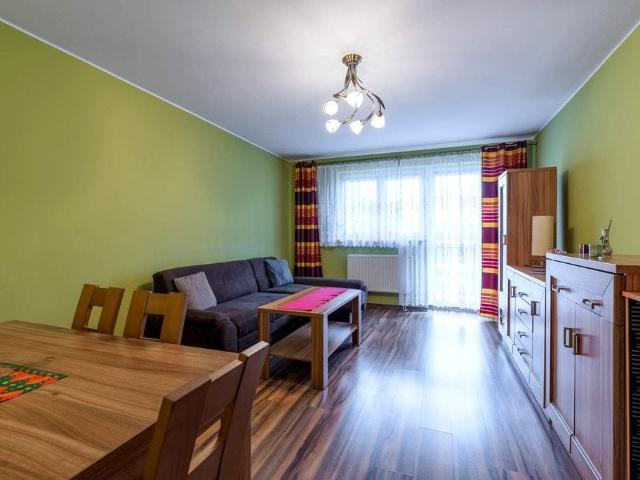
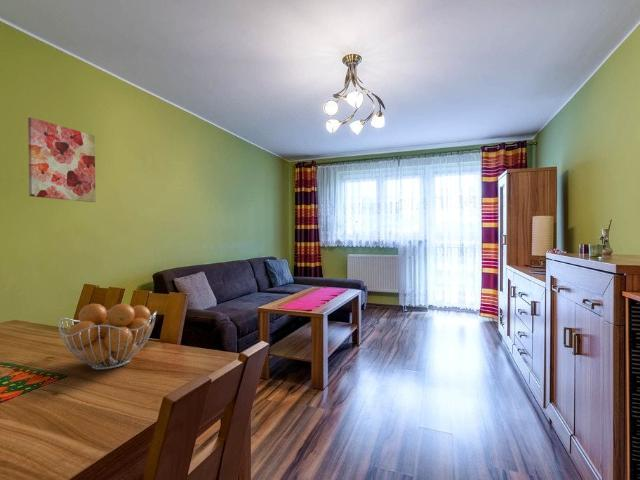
+ wall art [27,116,97,203]
+ fruit basket [57,303,158,371]
